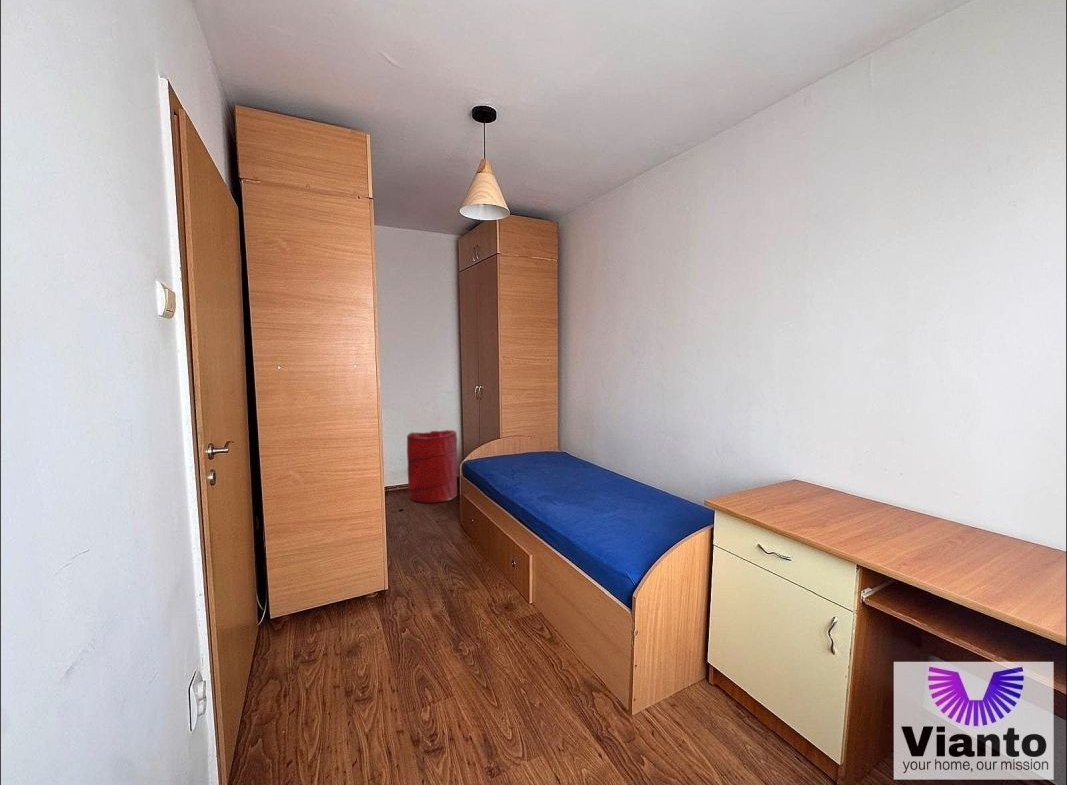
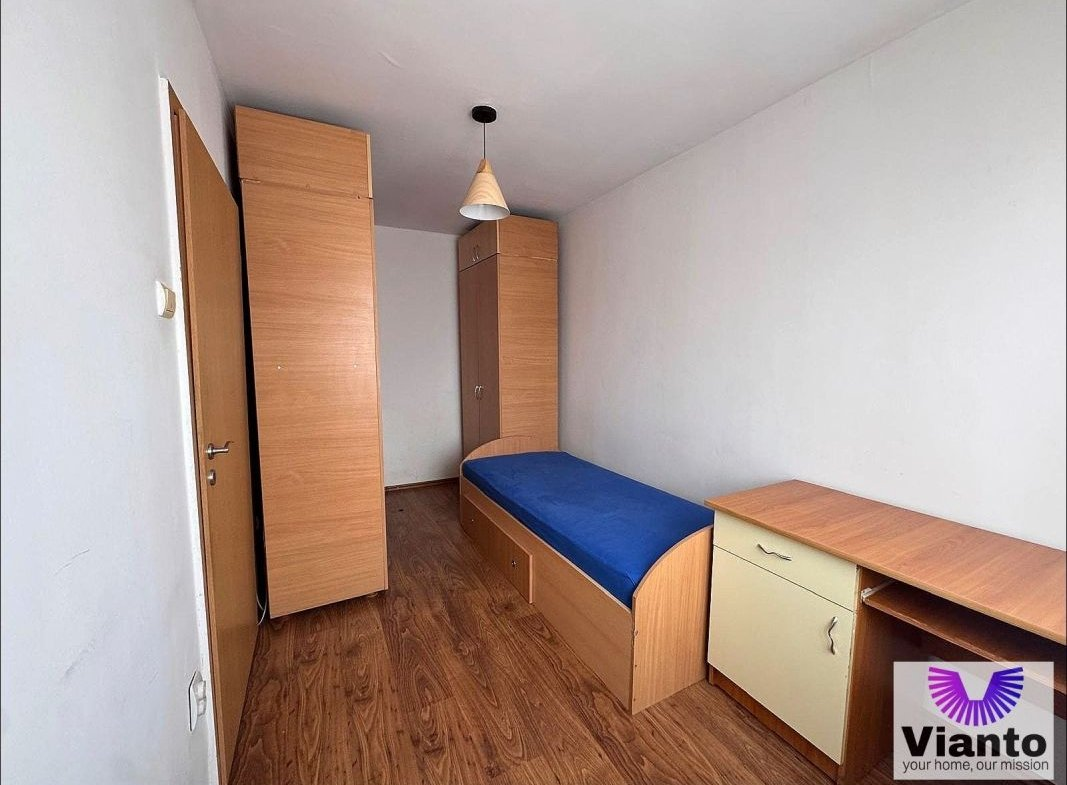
- laundry hamper [406,429,458,504]
